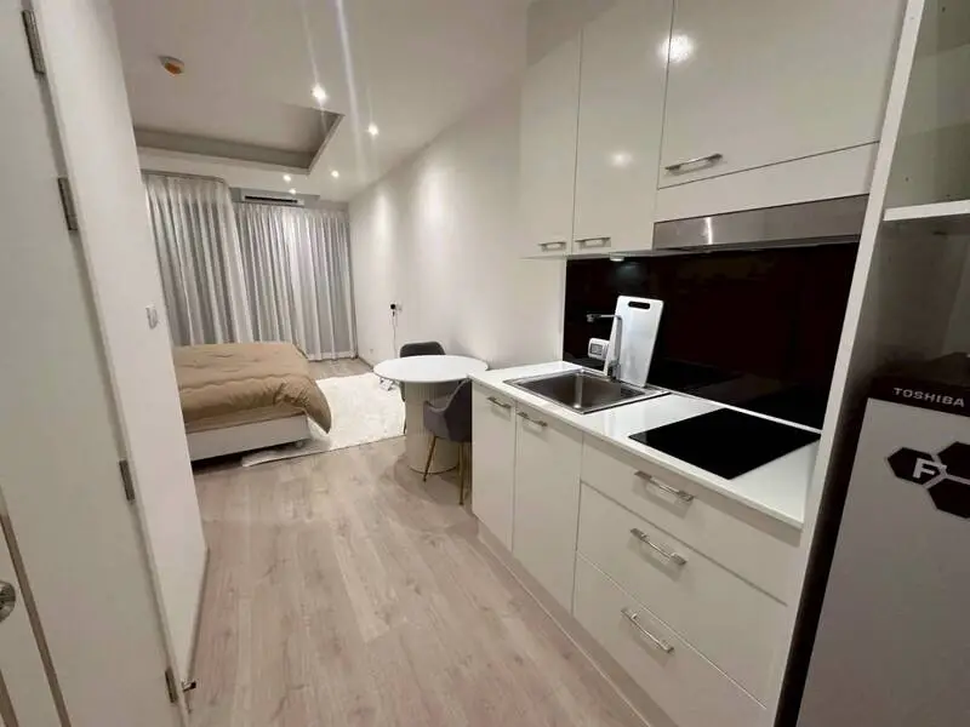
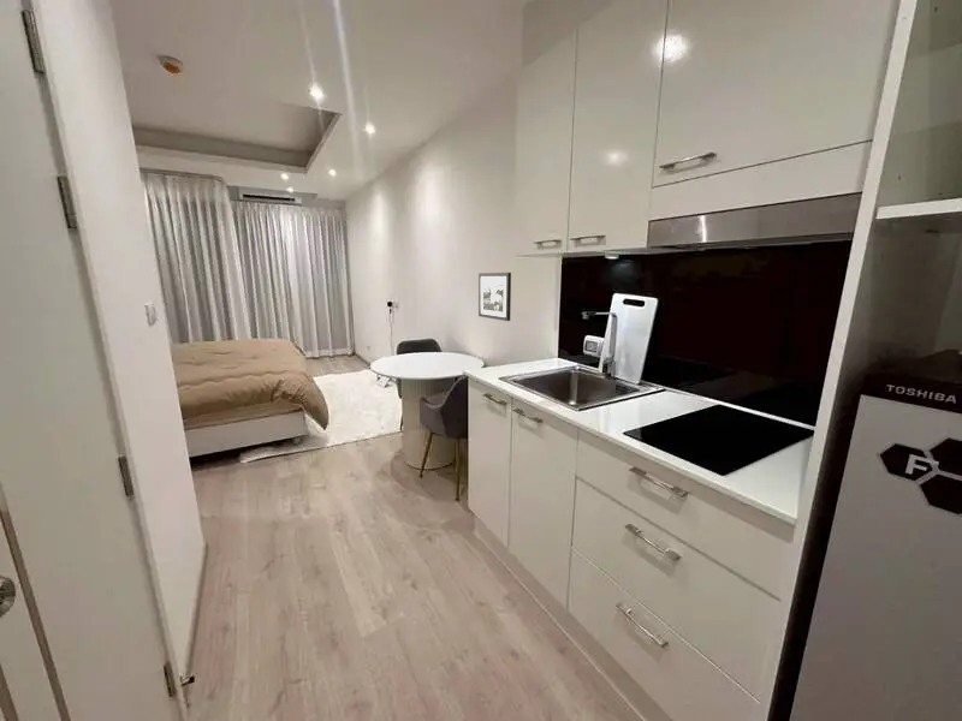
+ picture frame [477,272,512,322]
